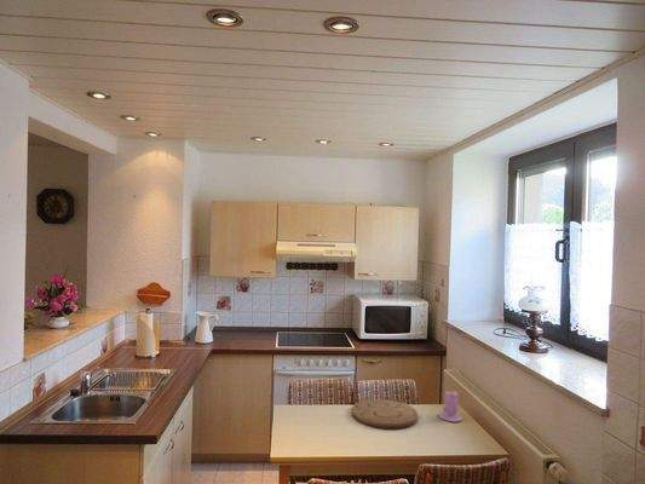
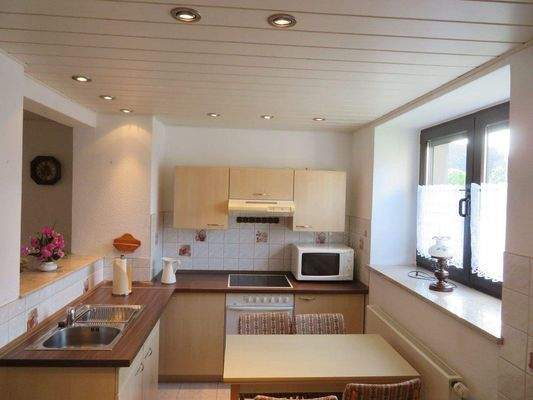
- cutting board [350,398,419,430]
- candle [437,388,463,424]
